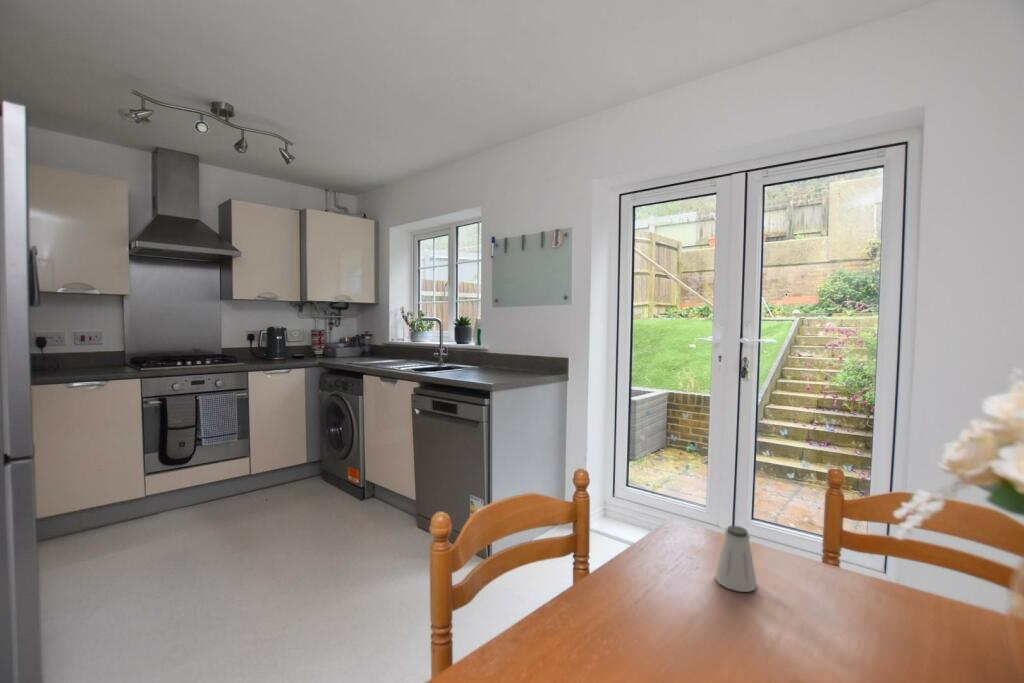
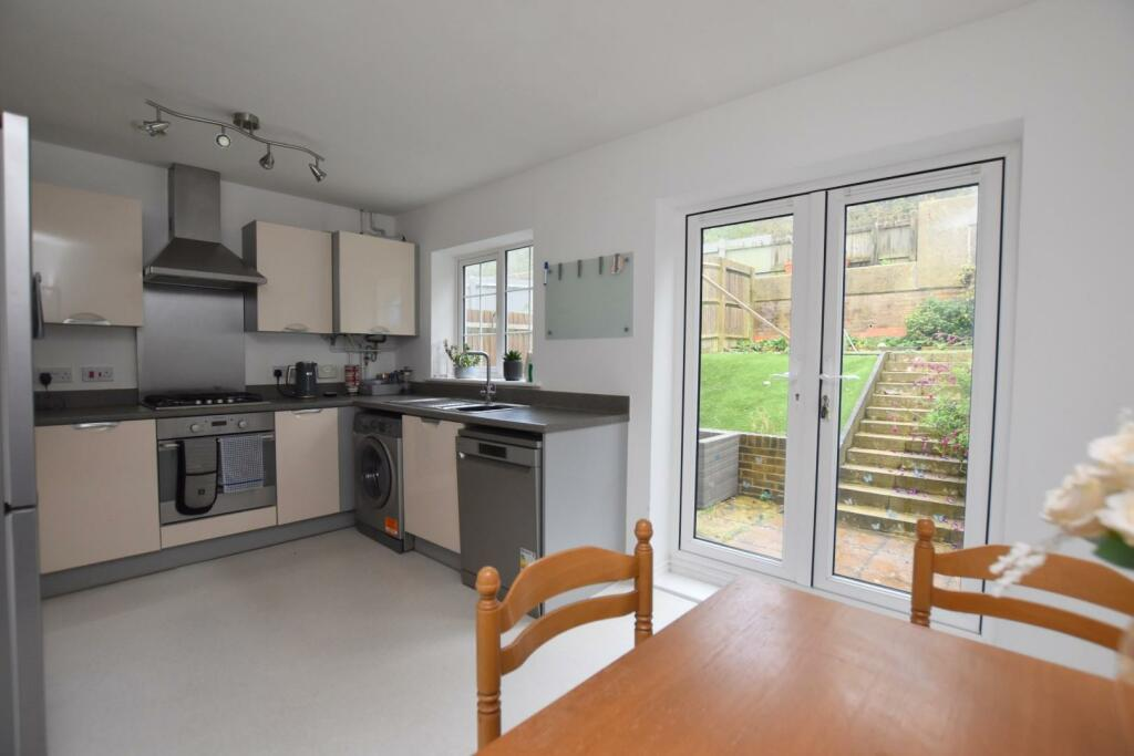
- saltshaker [714,525,758,593]
